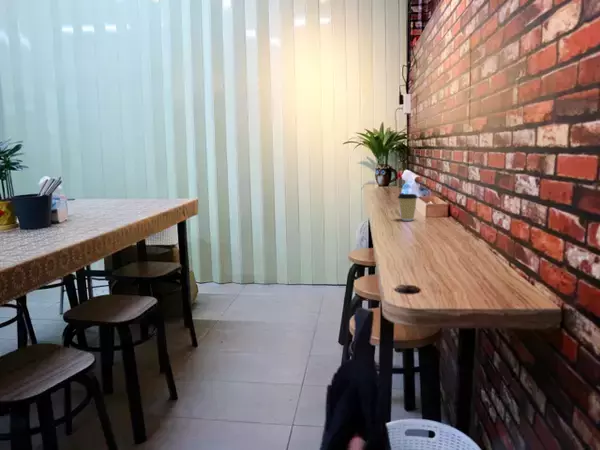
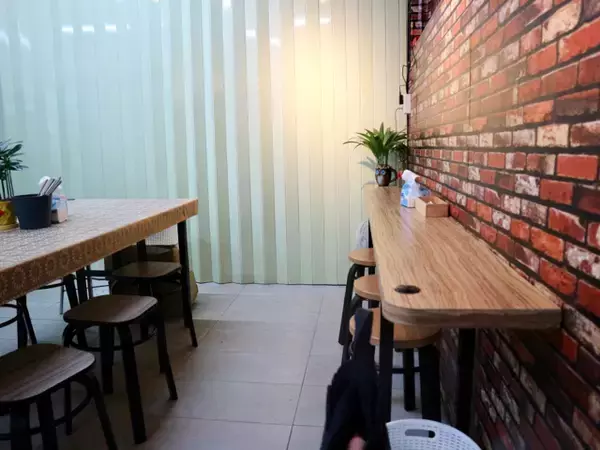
- coffee cup [397,193,419,222]
